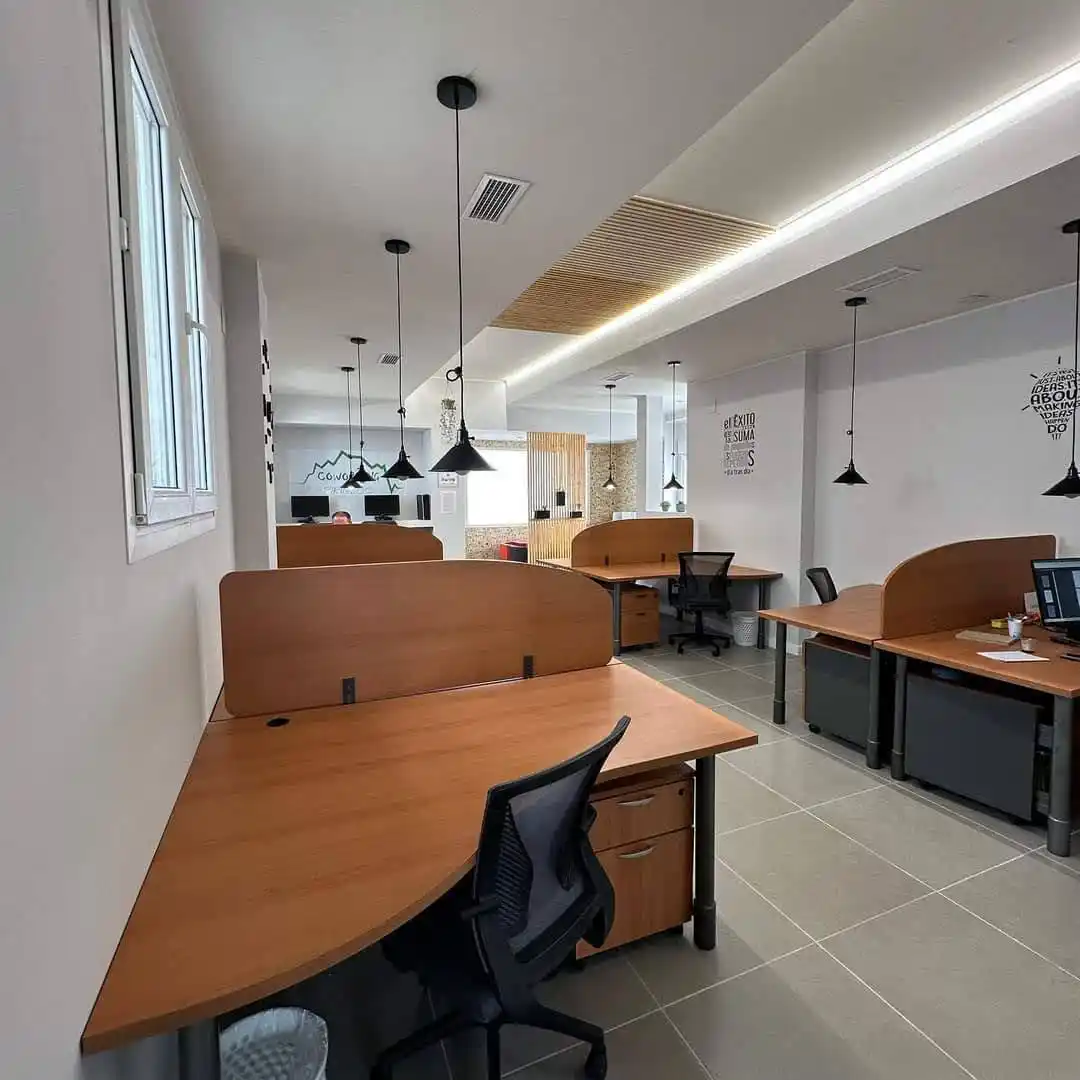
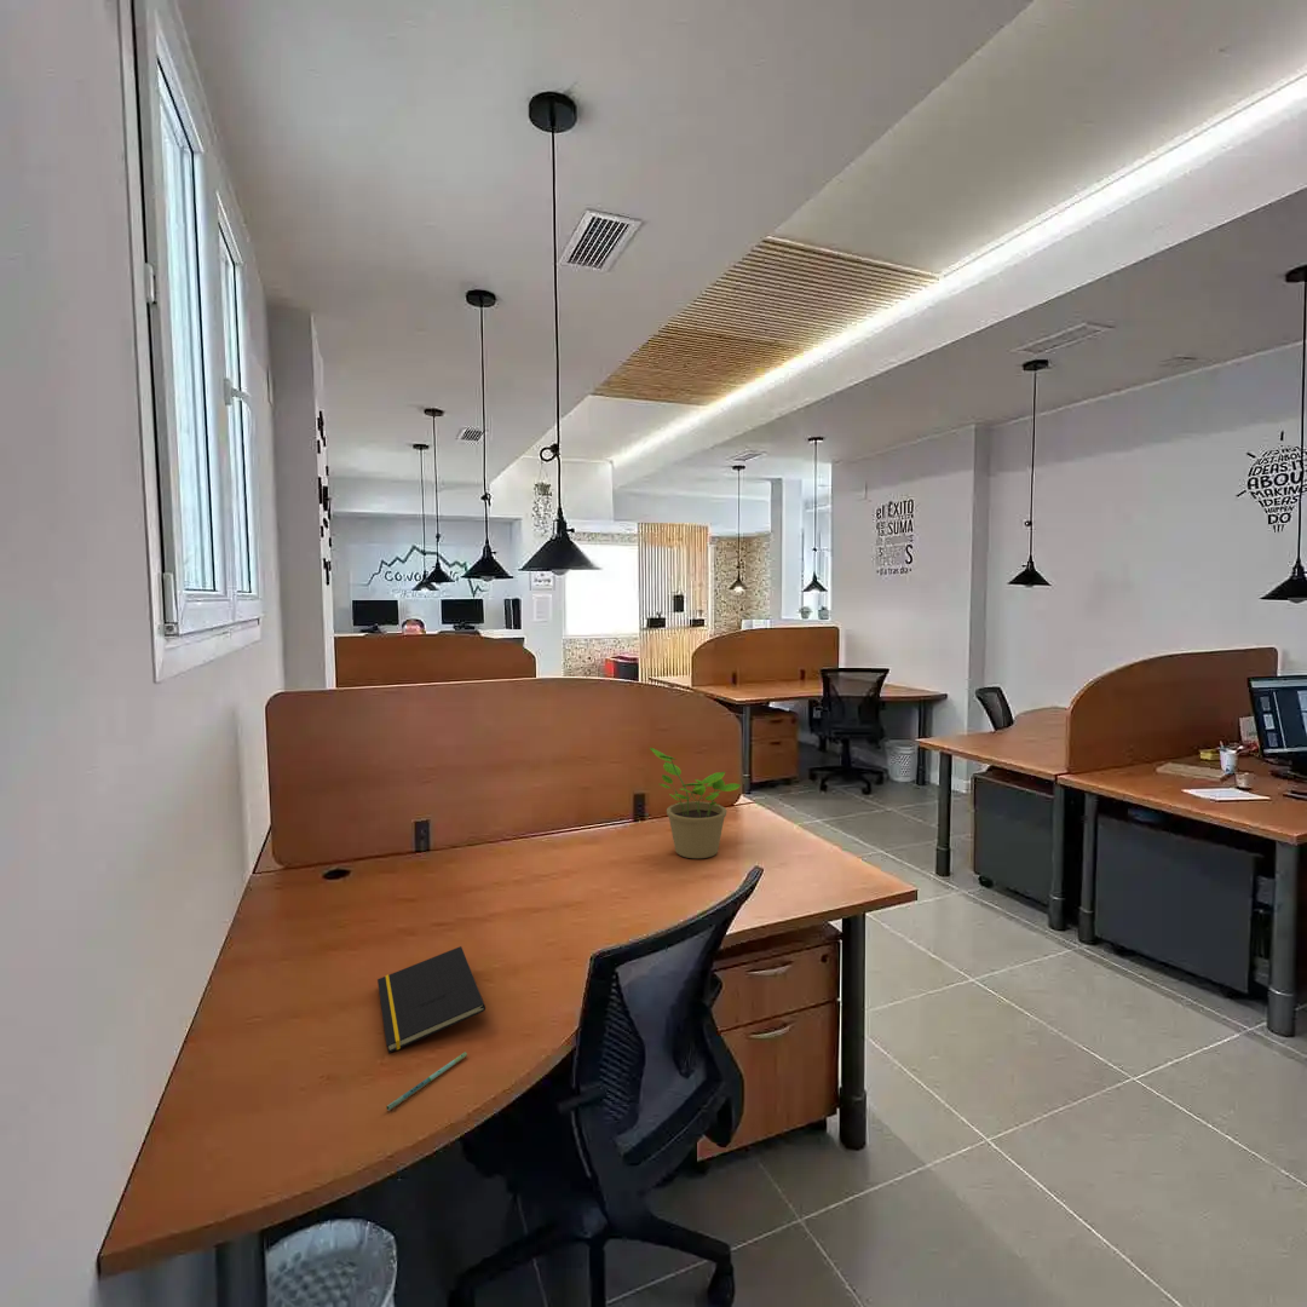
+ pen [385,1050,468,1111]
+ notepad [376,945,486,1054]
+ potted plant [649,747,742,859]
